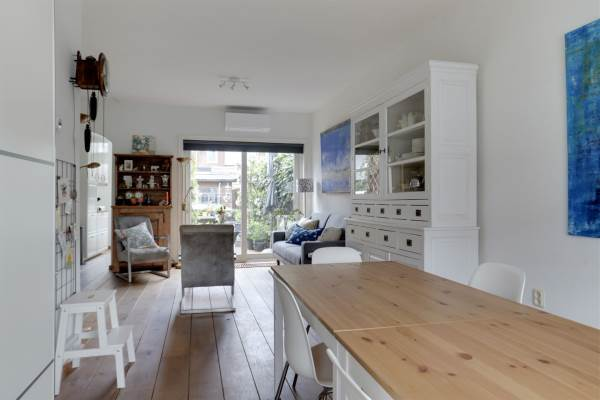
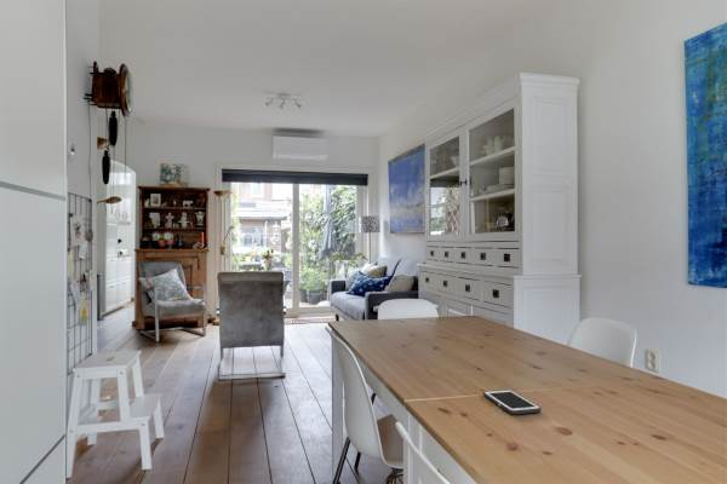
+ cell phone [482,388,542,415]
